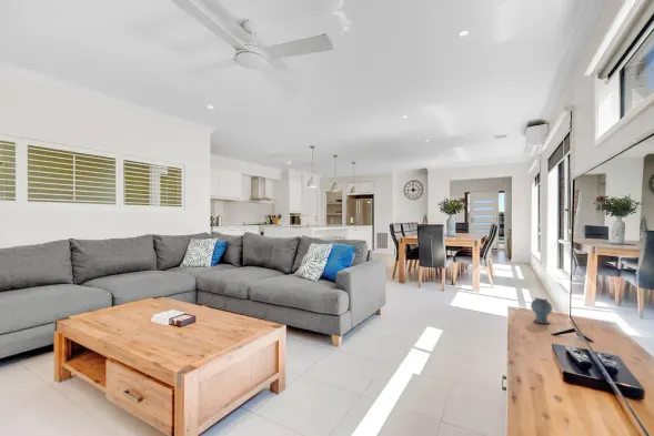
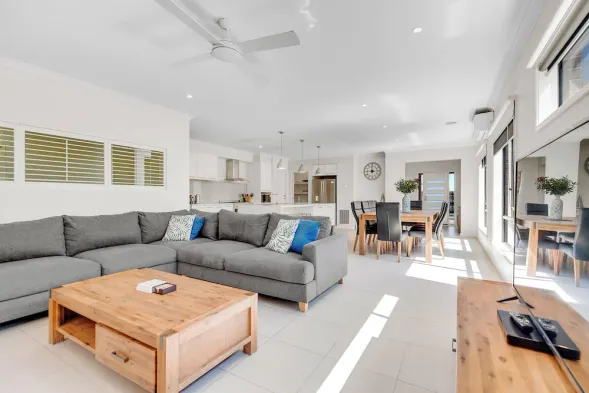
- speaker [530,296,553,325]
